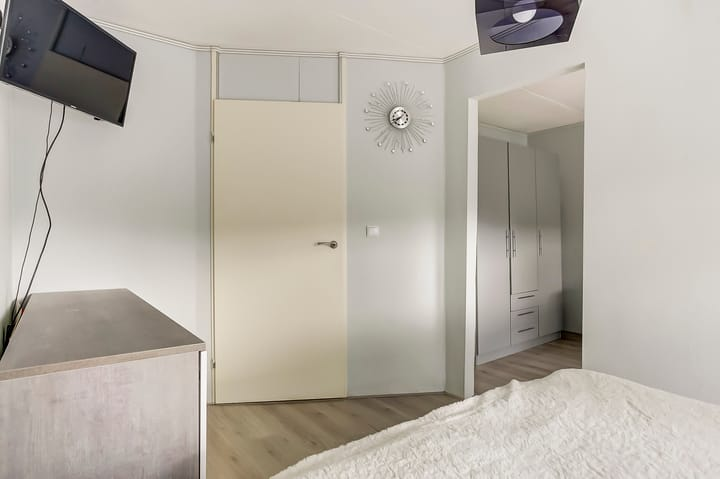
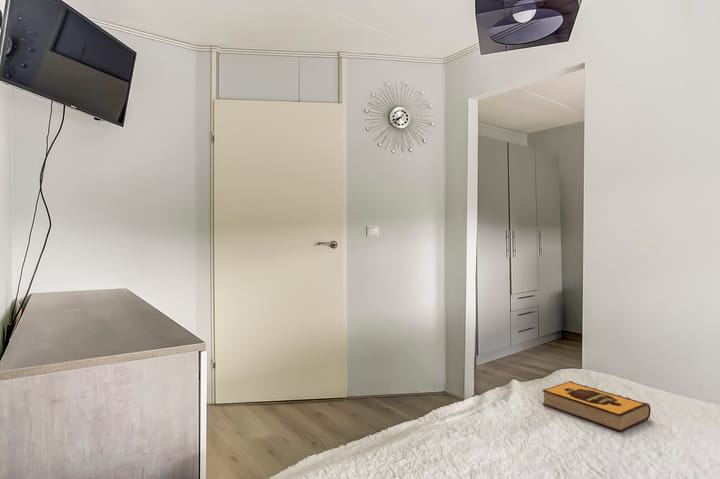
+ hardback book [542,380,652,433]
